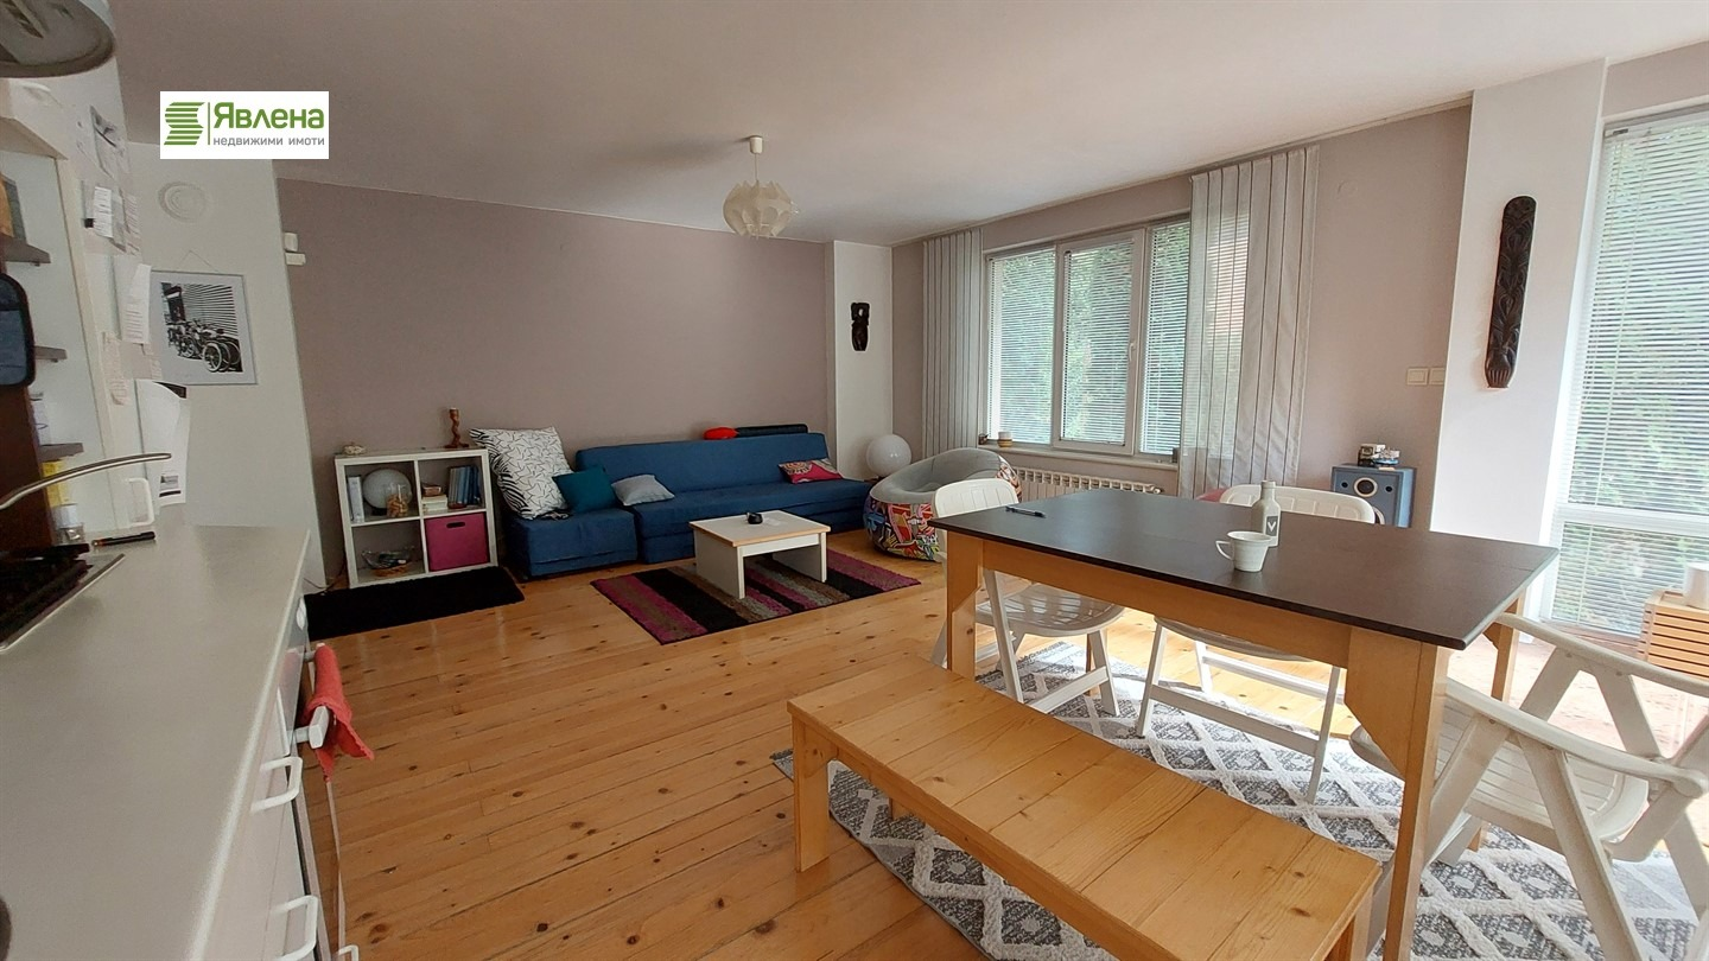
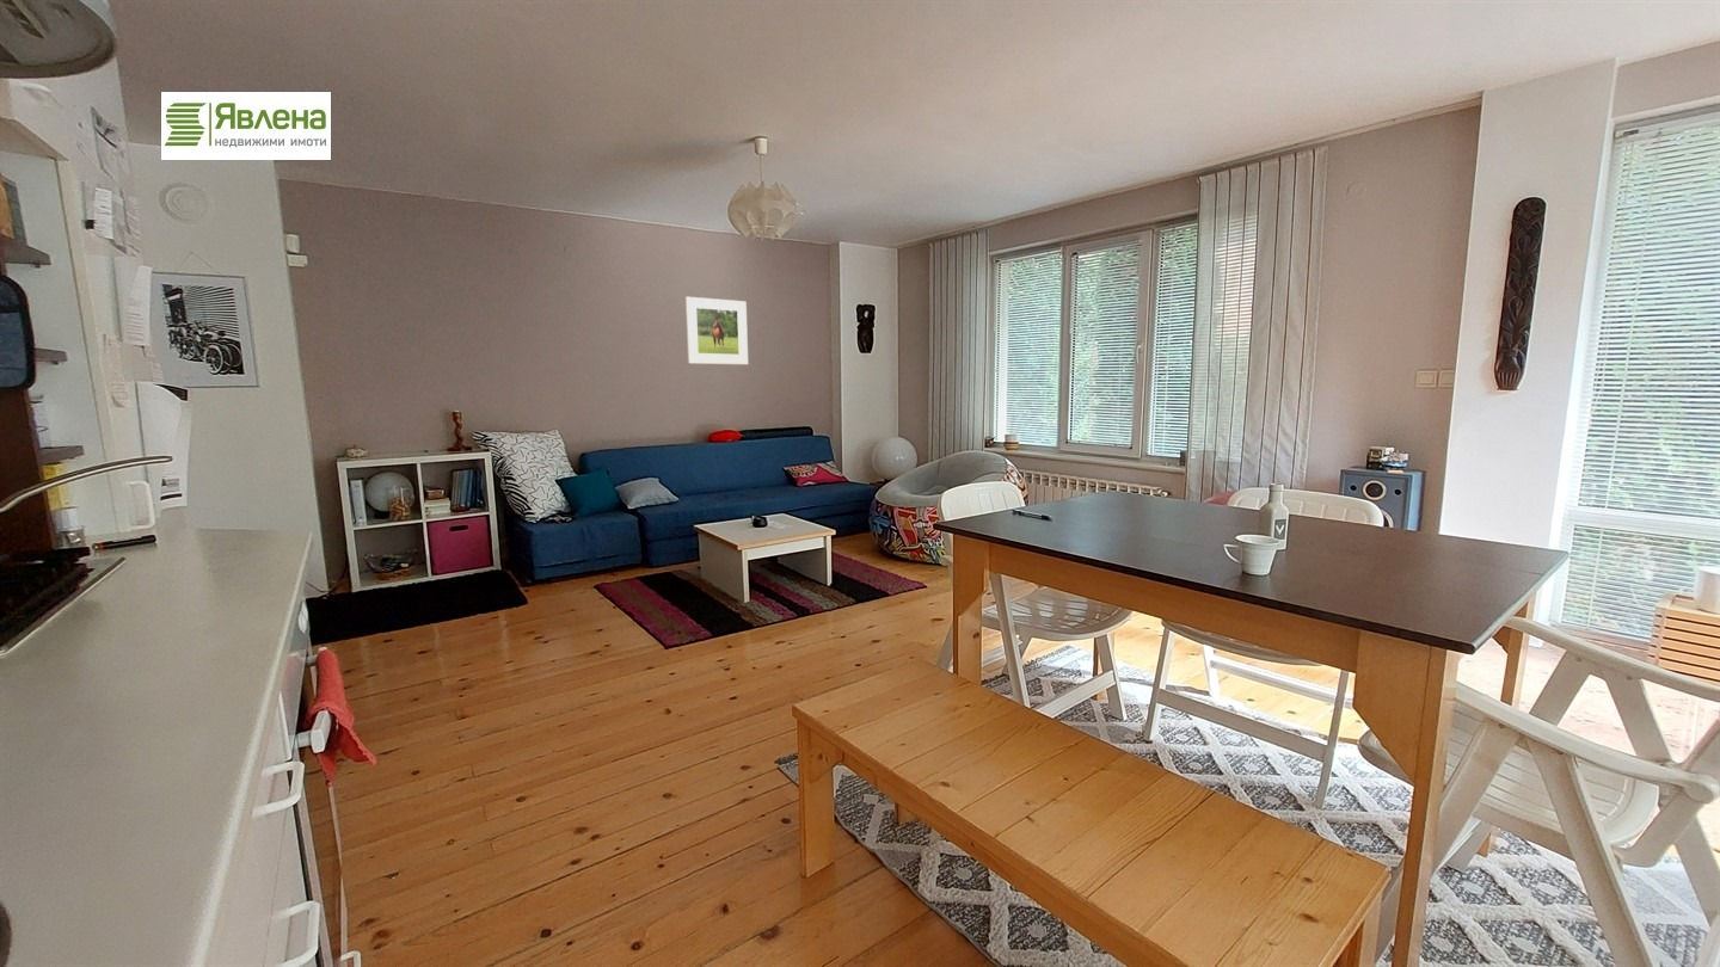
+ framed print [684,296,749,365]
